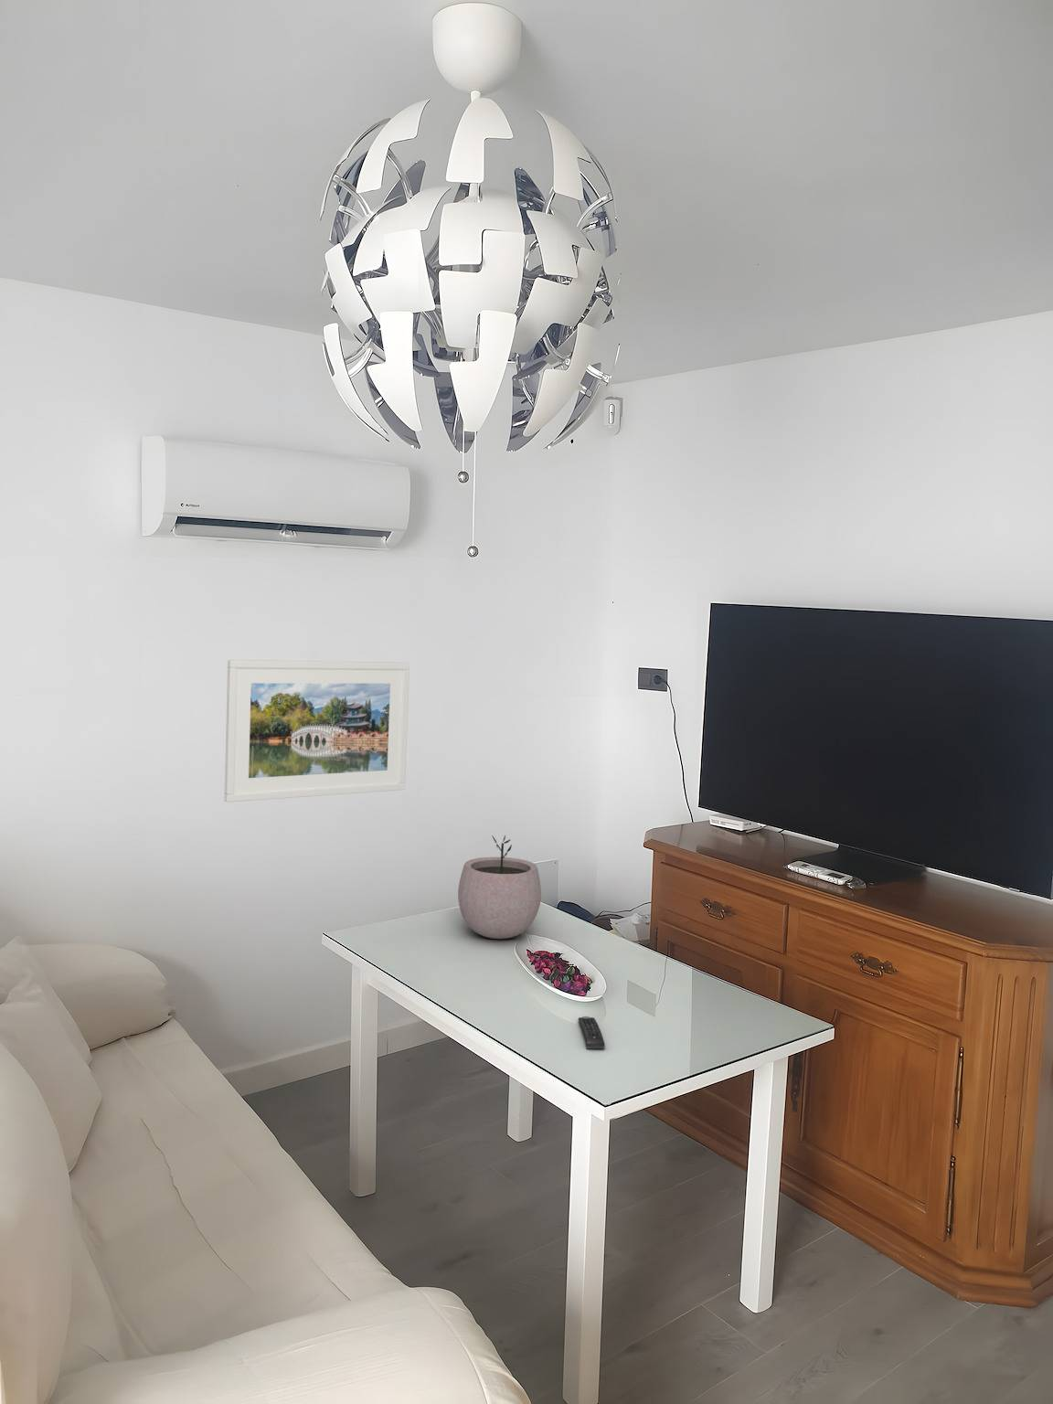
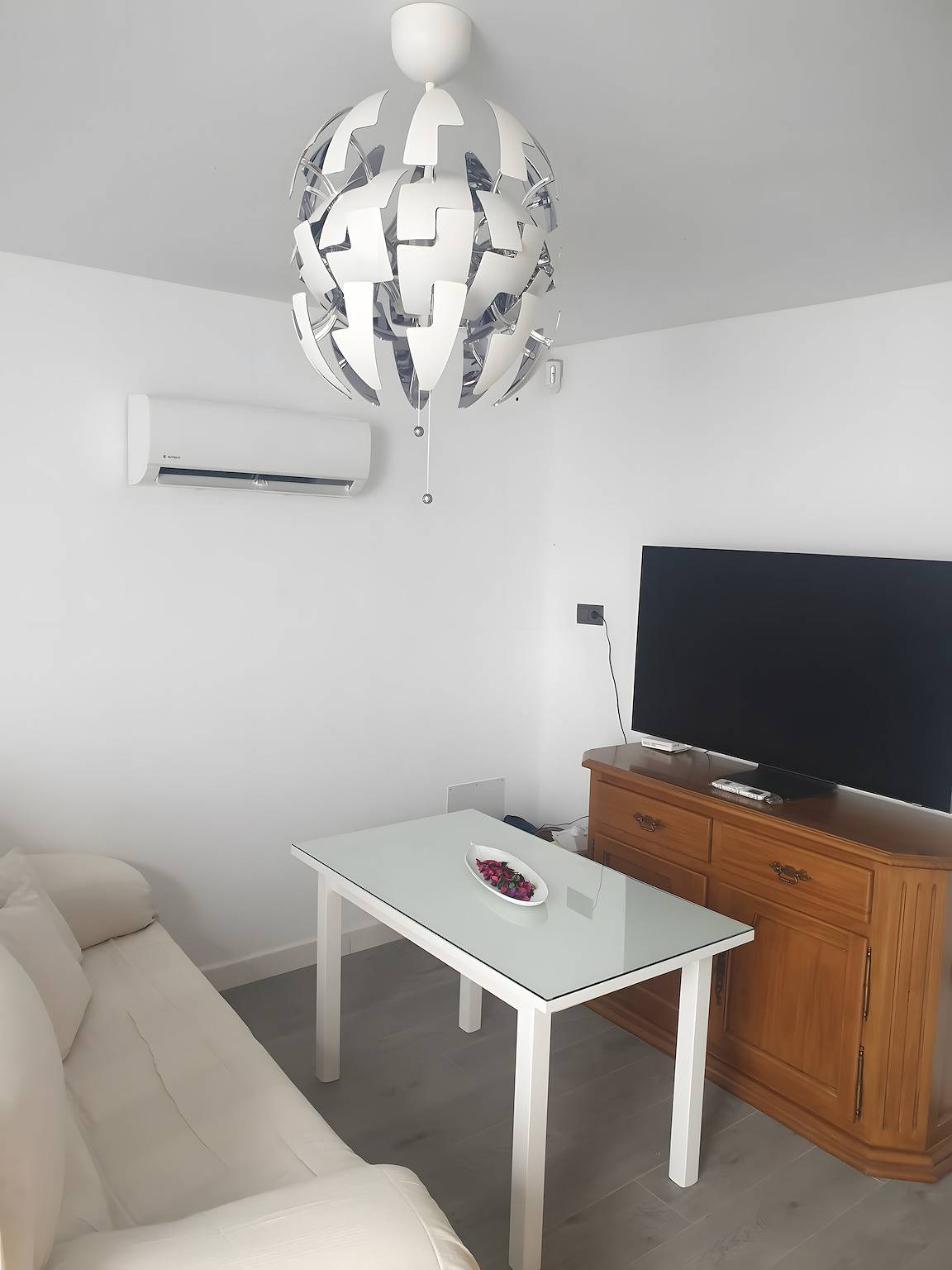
- plant pot [457,835,542,940]
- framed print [223,659,410,803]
- remote control [577,1016,606,1050]
